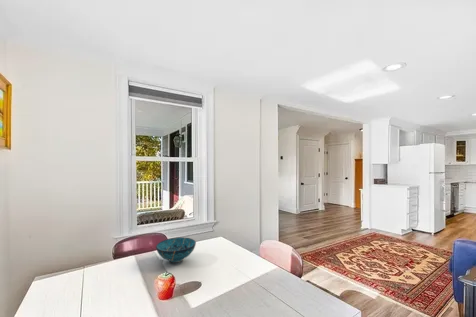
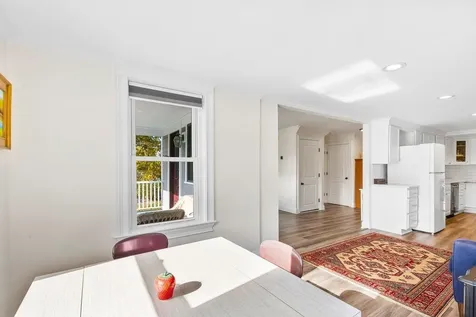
- decorative bowl [155,236,197,263]
